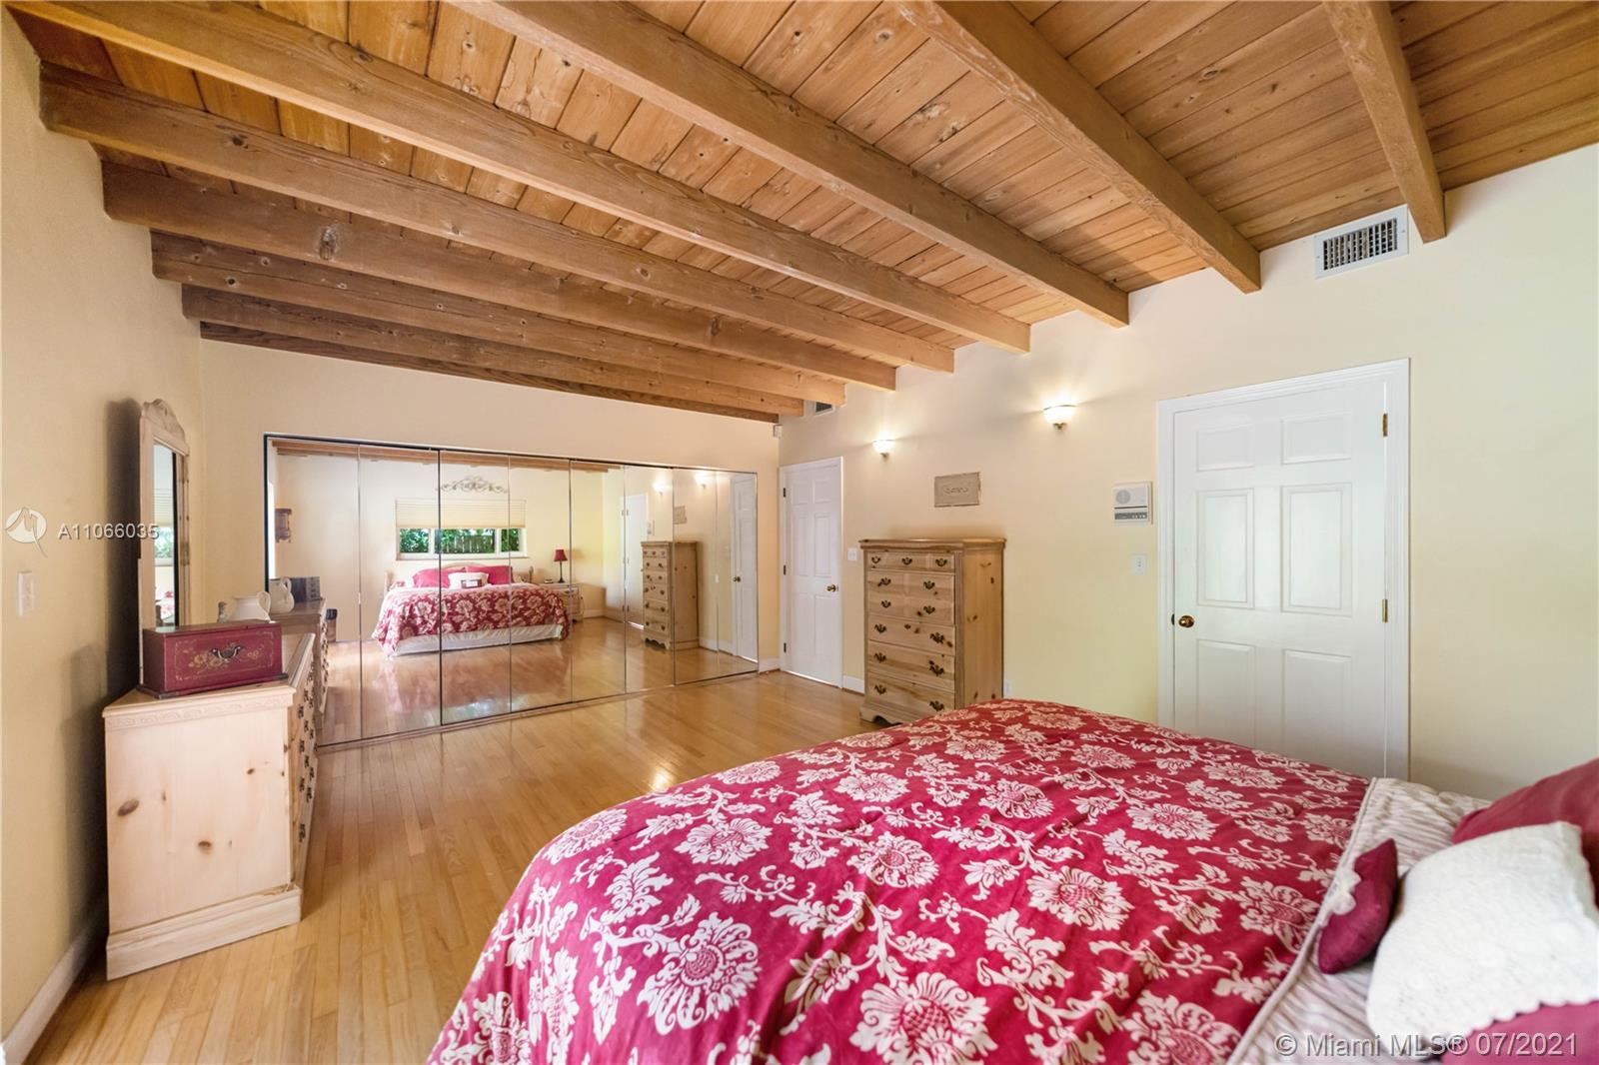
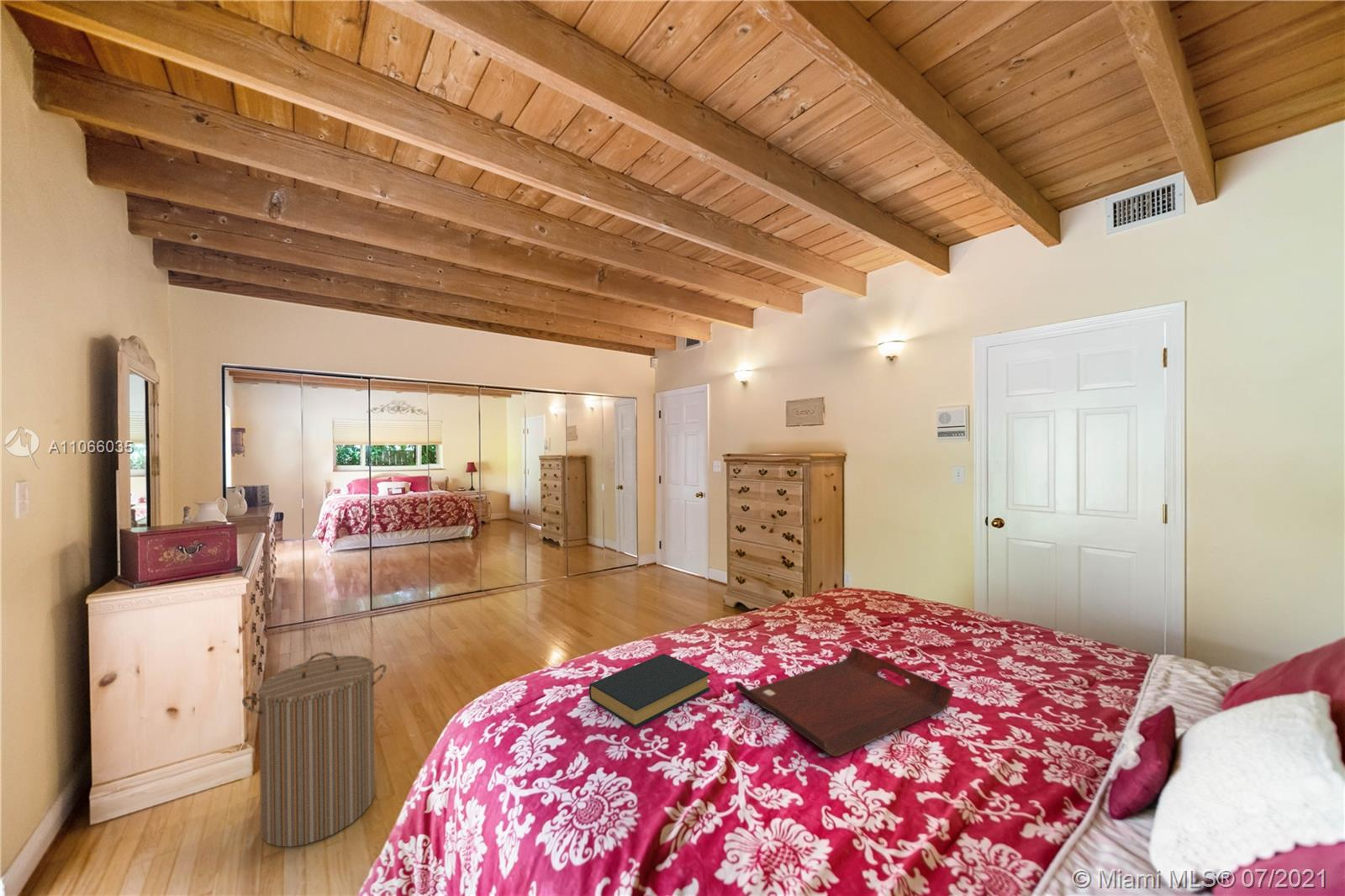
+ laundry hamper [241,651,388,847]
+ hardback book [588,653,712,729]
+ serving tray [734,646,954,757]
